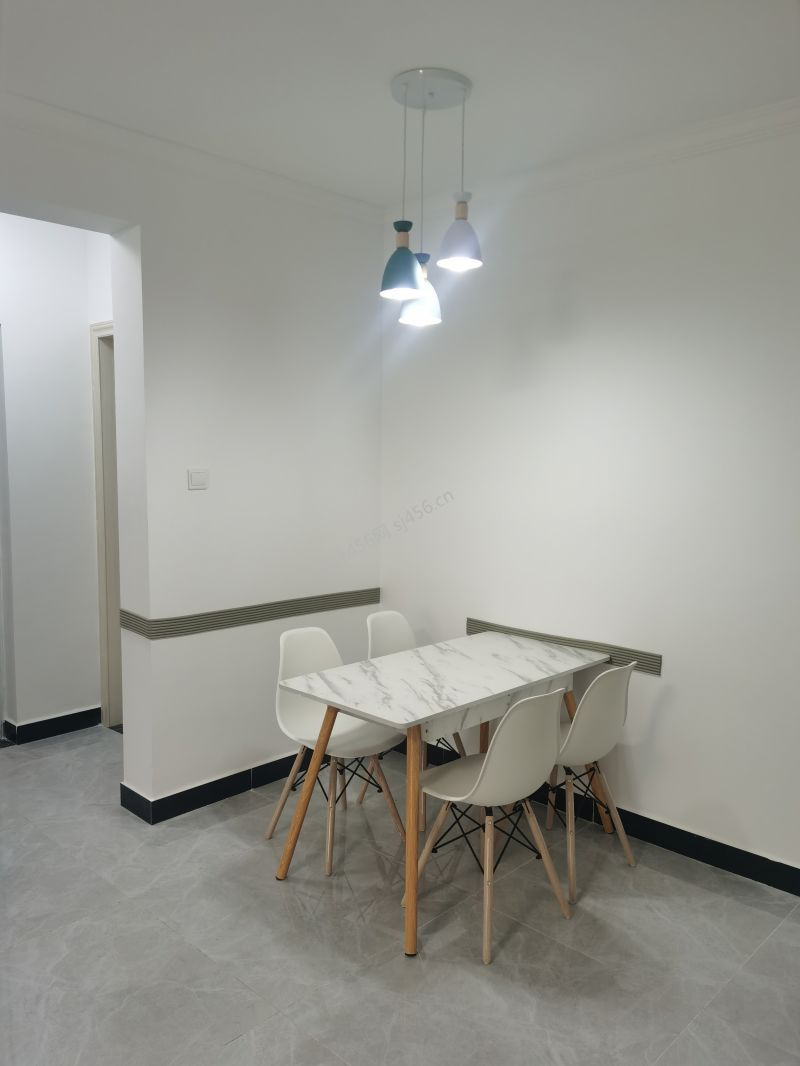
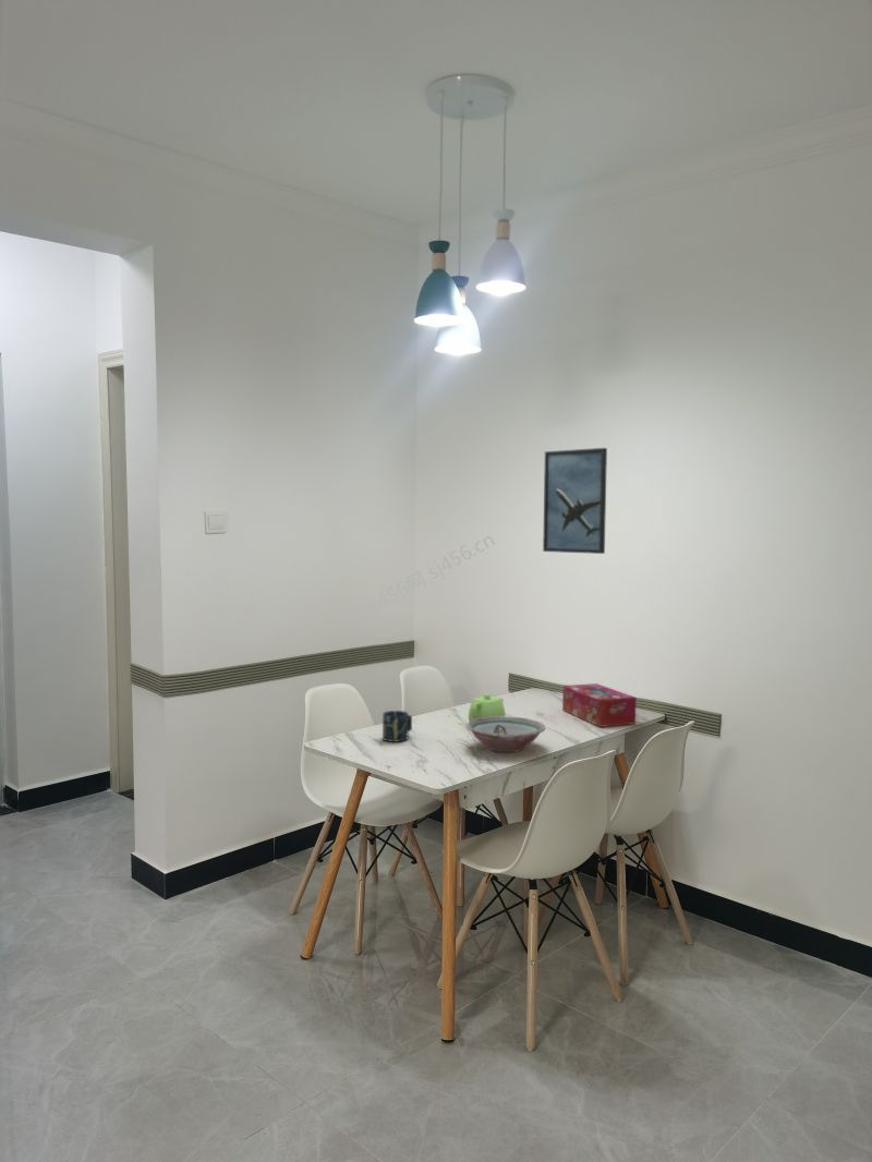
+ tissue box [561,682,638,728]
+ bowl [465,715,547,753]
+ teapot [468,693,506,722]
+ cup [382,710,413,743]
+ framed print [542,447,608,555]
